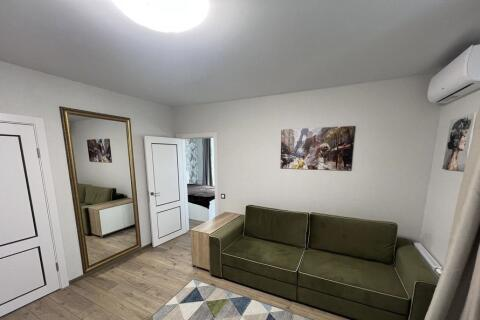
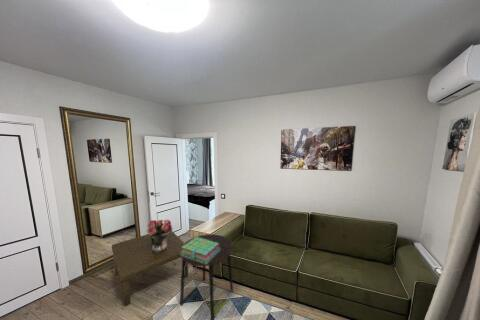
+ side table [179,233,234,320]
+ bouquet [145,218,174,253]
+ coffee table [111,230,189,307]
+ stack of books [180,236,220,264]
